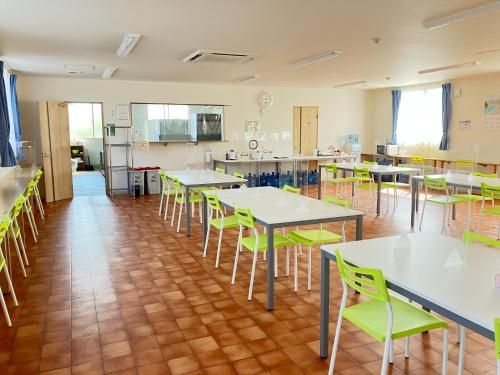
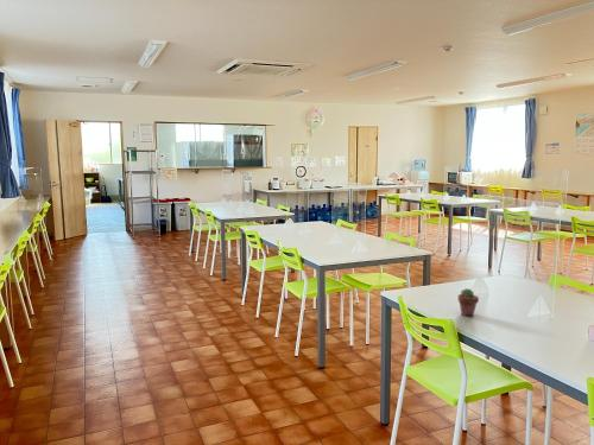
+ potted succulent [457,287,480,317]
